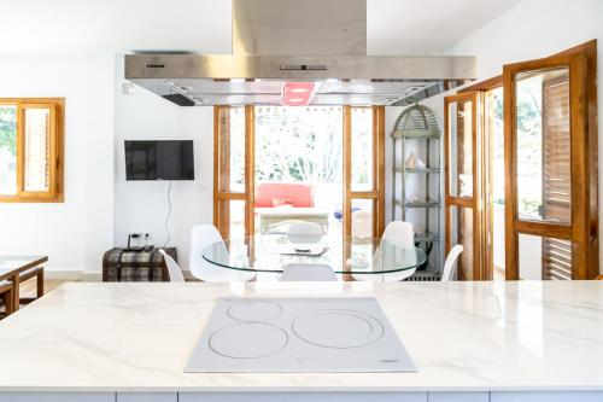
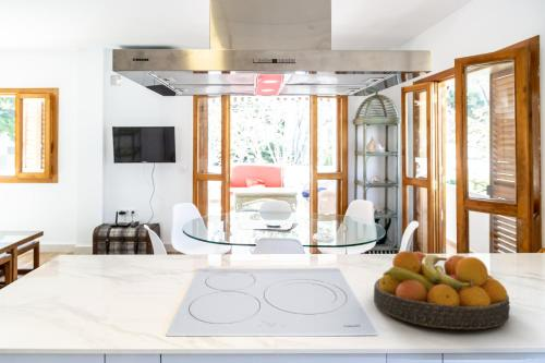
+ fruit bowl [373,250,511,330]
